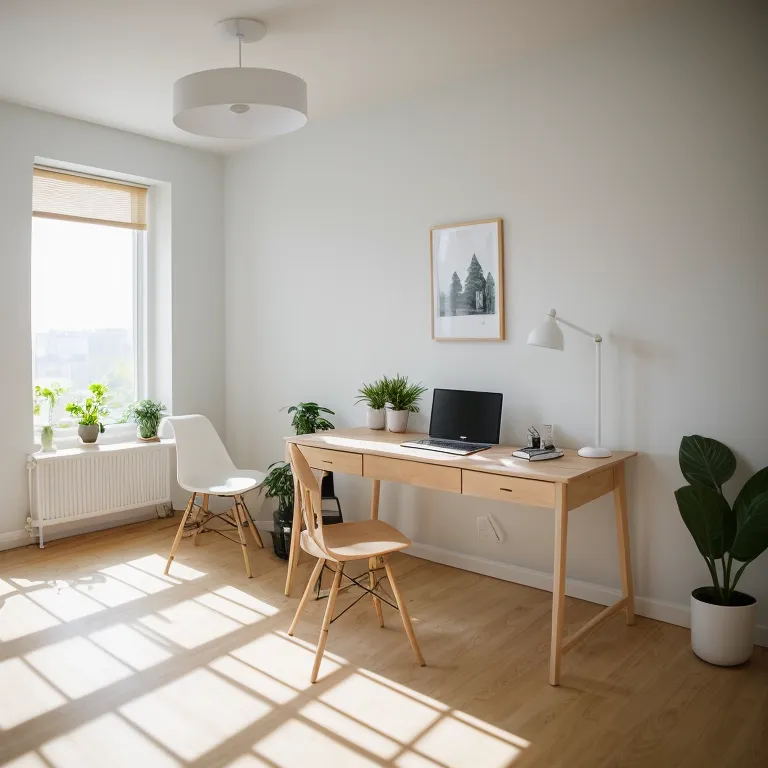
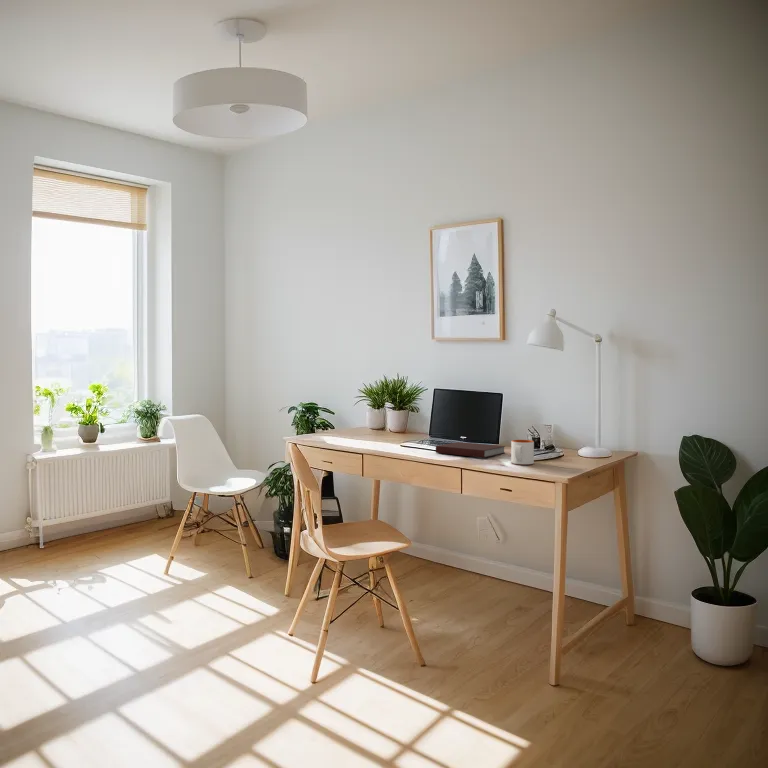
+ notebook [435,441,506,459]
+ mug [510,439,535,466]
